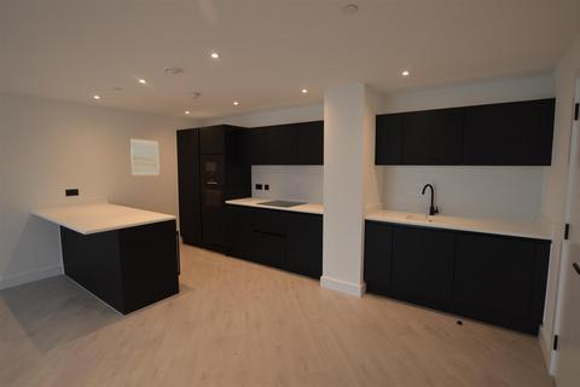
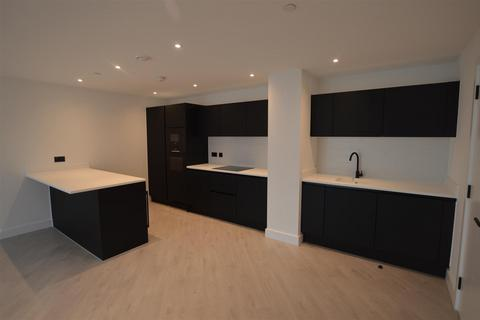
- wall art [129,137,161,177]
